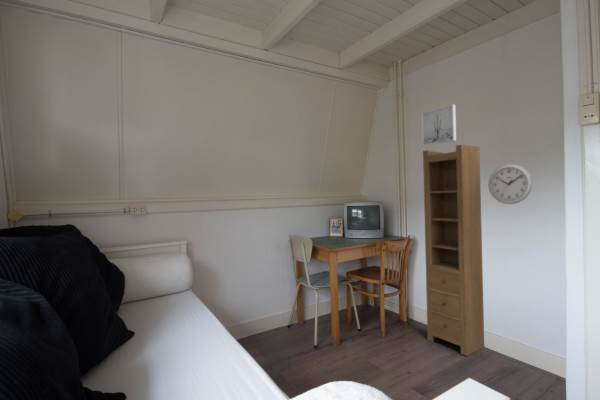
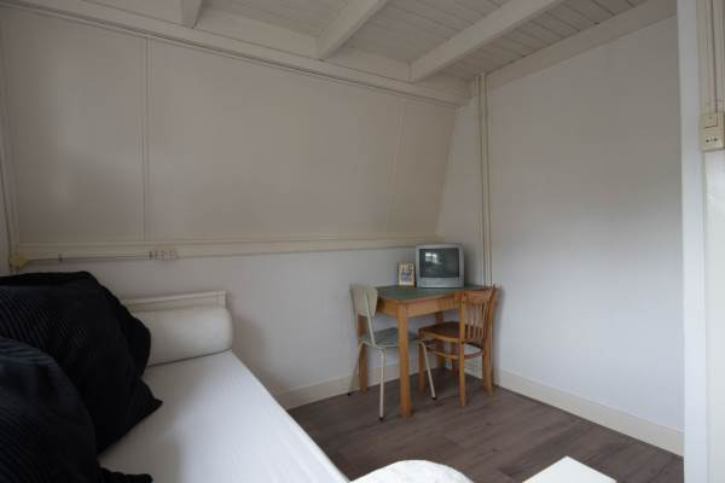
- shelving unit [422,144,485,357]
- wall art [421,103,457,147]
- wall clock [488,163,534,205]
